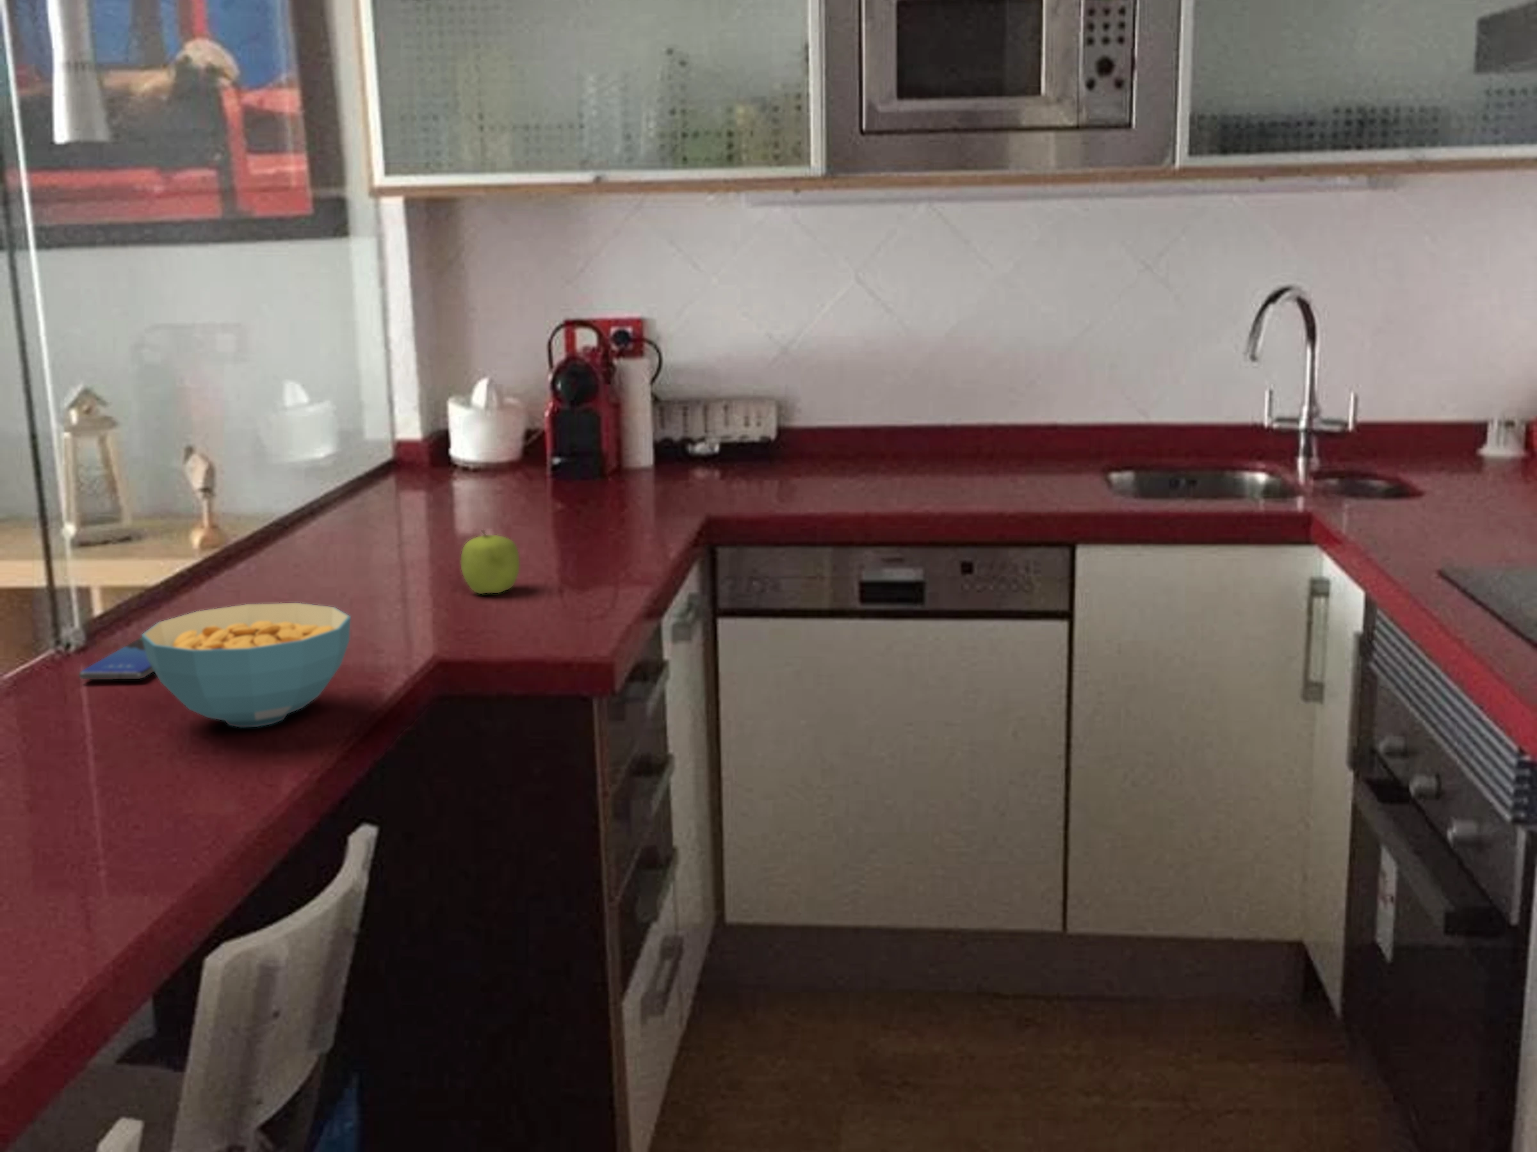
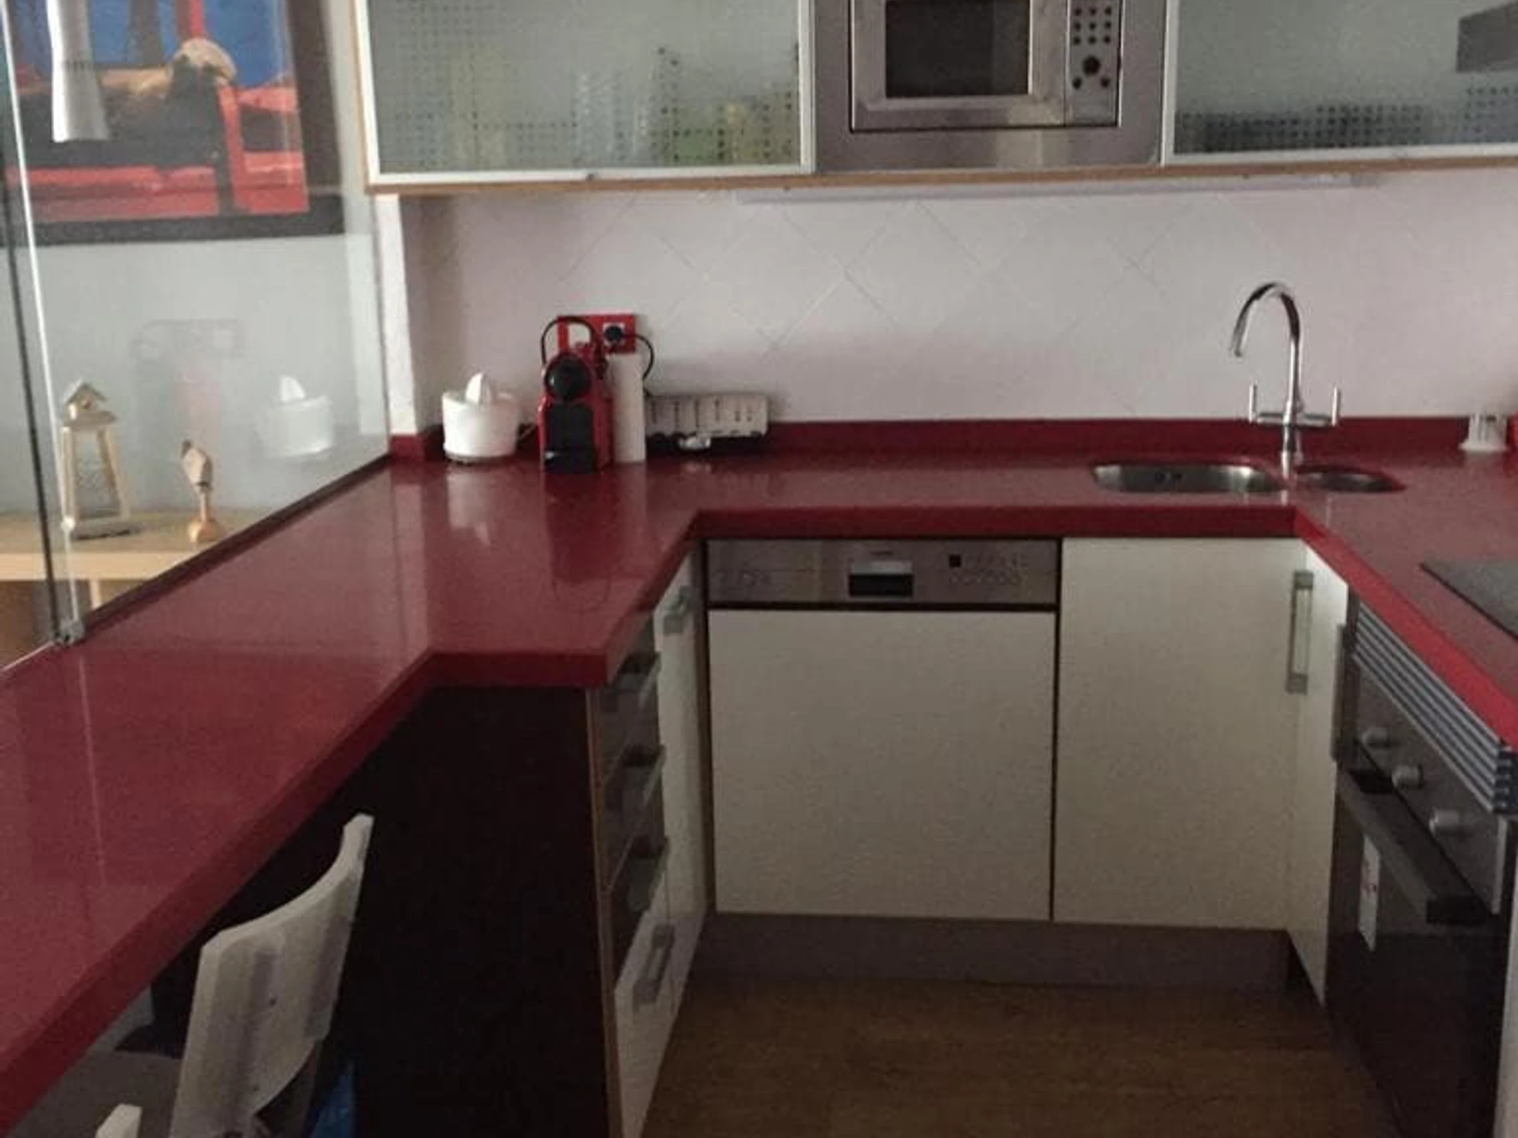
- cereal bowl [140,603,352,728]
- fruit [460,529,520,594]
- smartphone [79,638,155,680]
